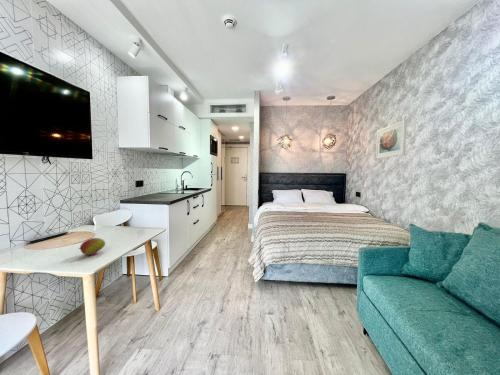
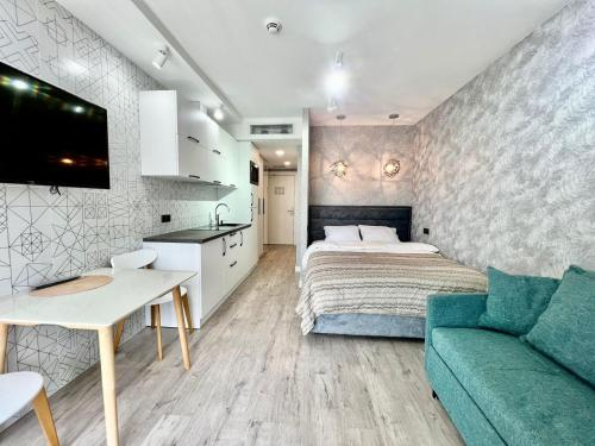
- fruit [77,237,106,256]
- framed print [375,119,408,160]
